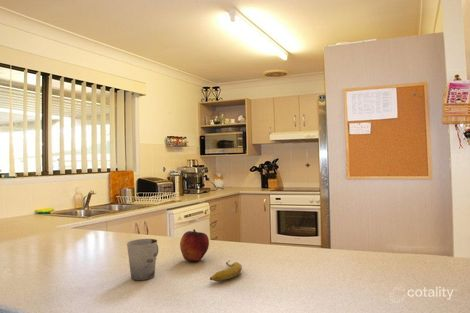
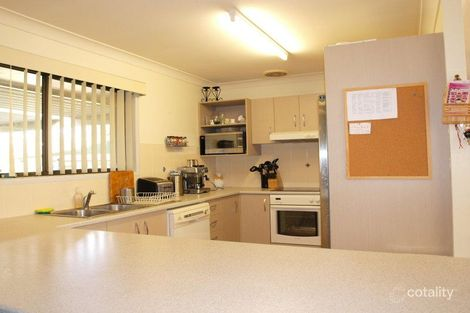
- banana [209,259,243,282]
- cup [126,238,159,281]
- fruit [179,228,210,262]
